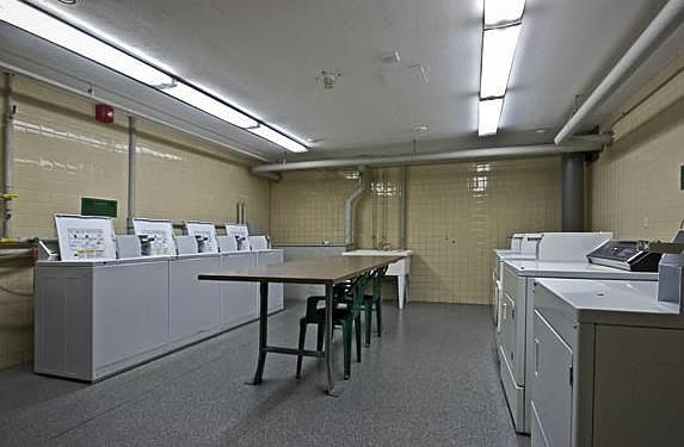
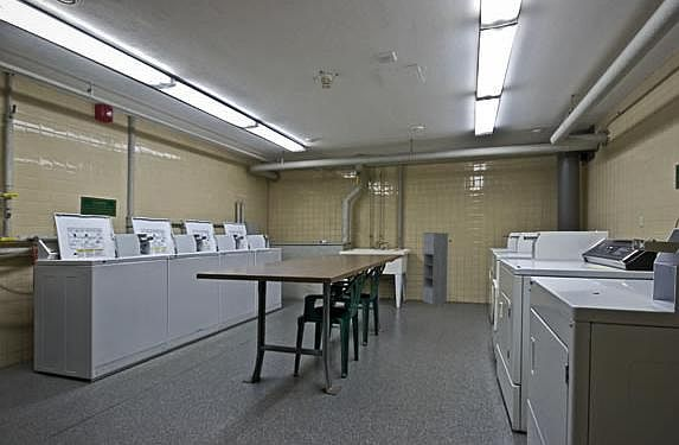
+ storage cabinet [422,231,450,305]
